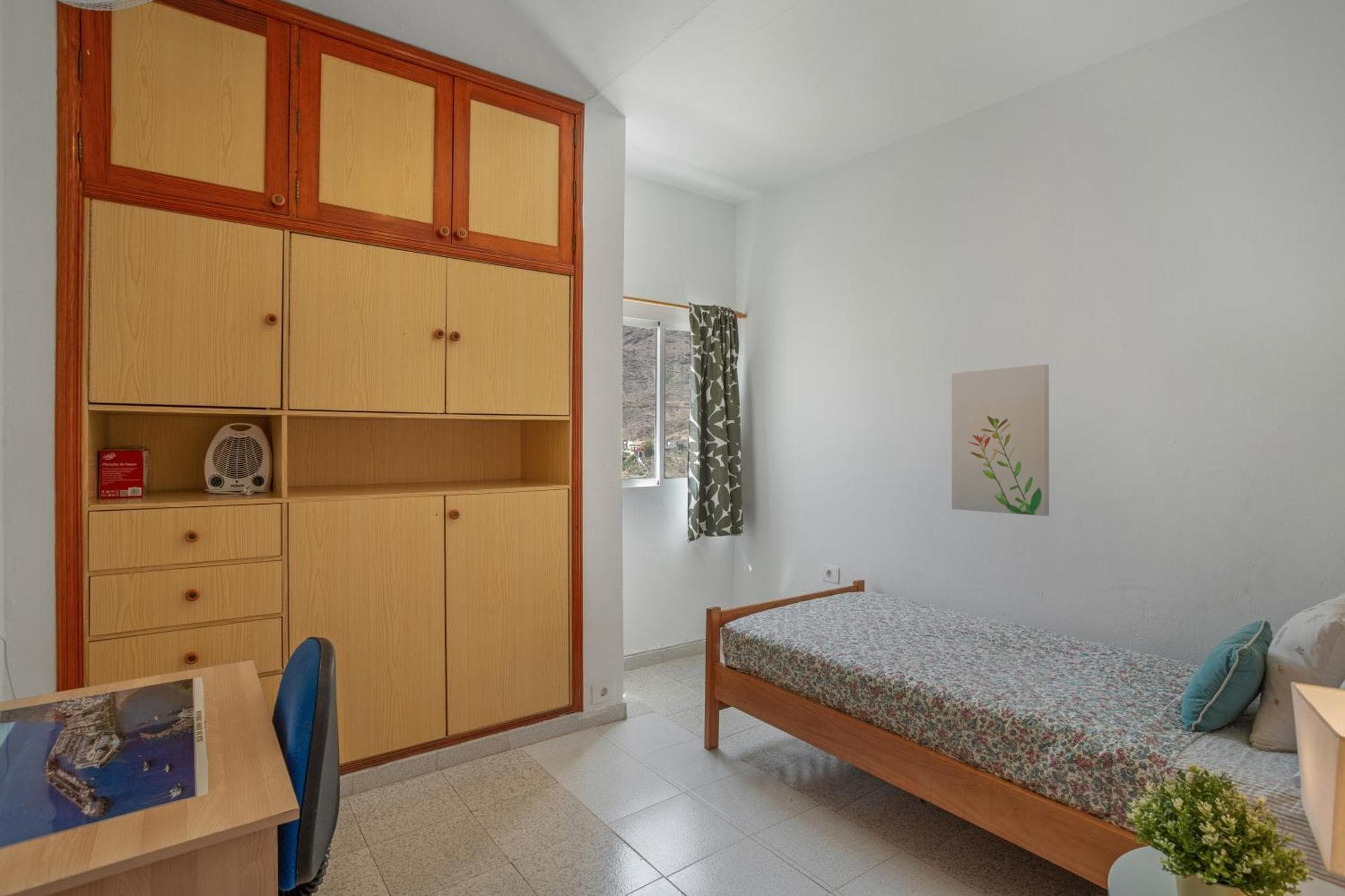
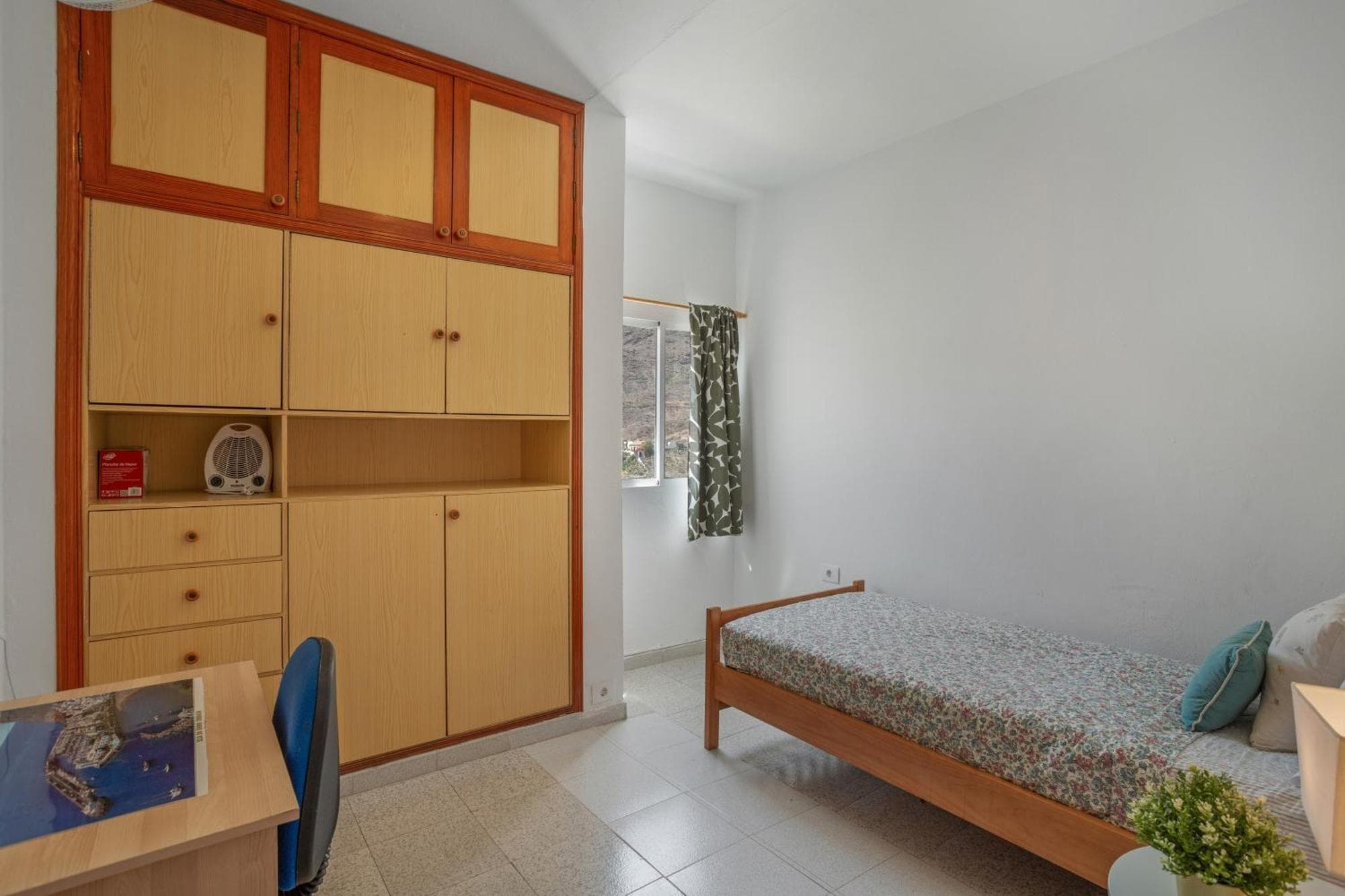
- wall art [951,364,1050,517]
